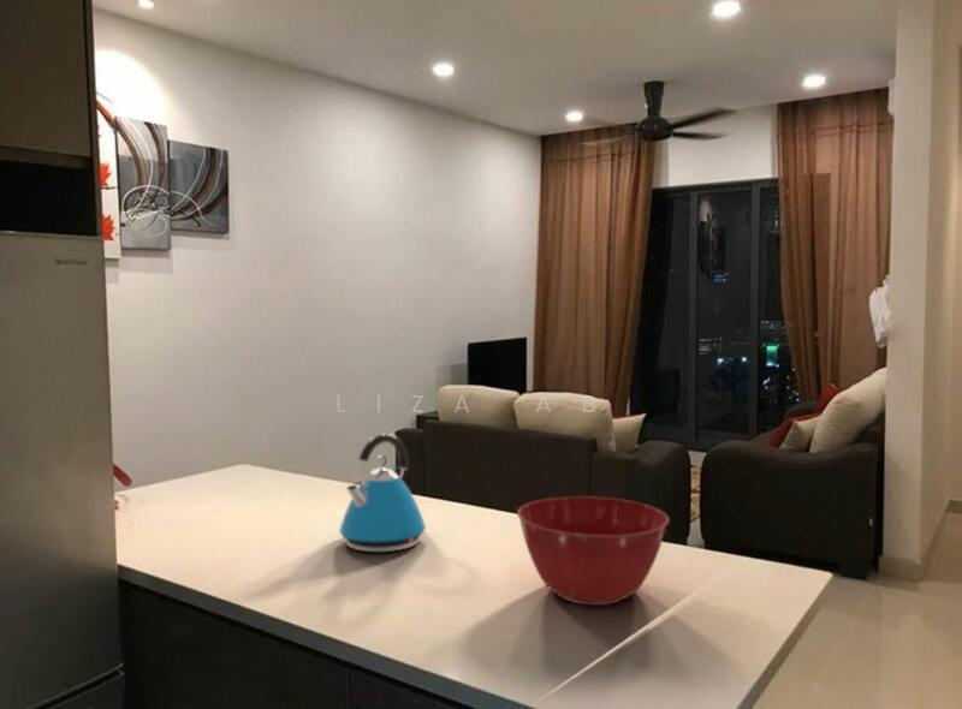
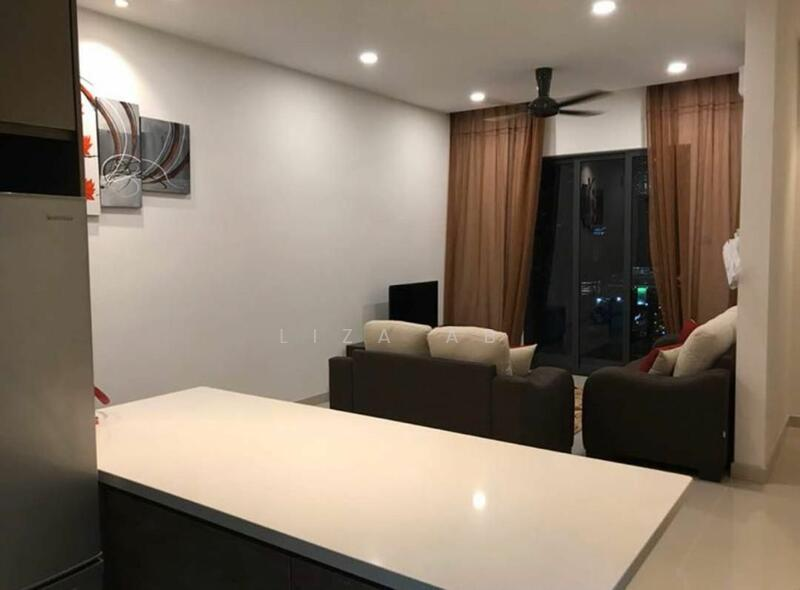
- mixing bowl [516,495,670,607]
- kettle [338,433,427,553]
